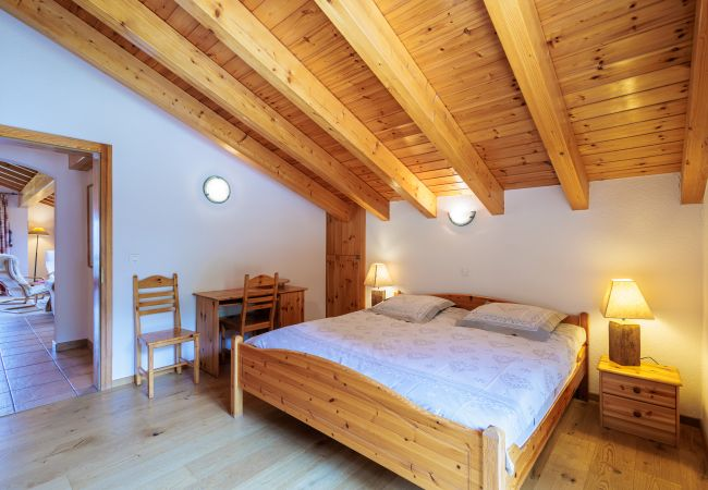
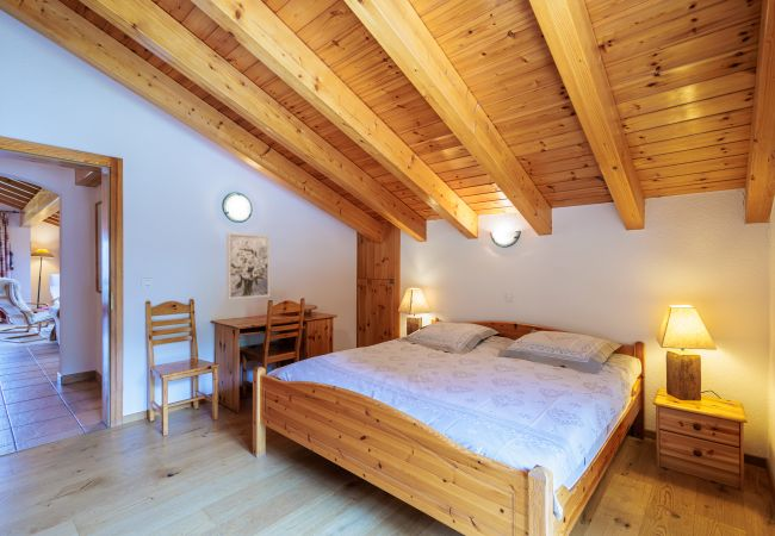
+ wall art [225,231,271,300]
